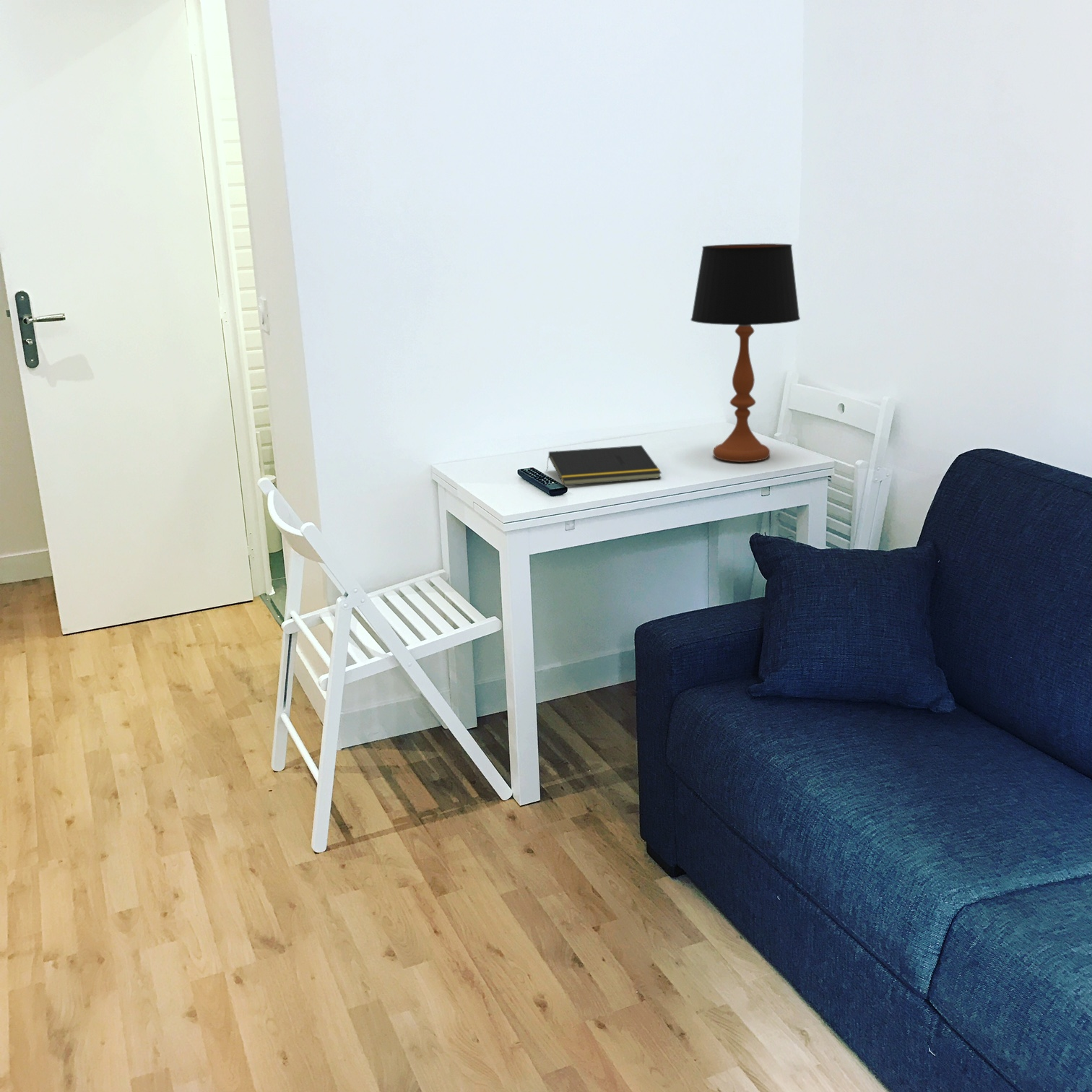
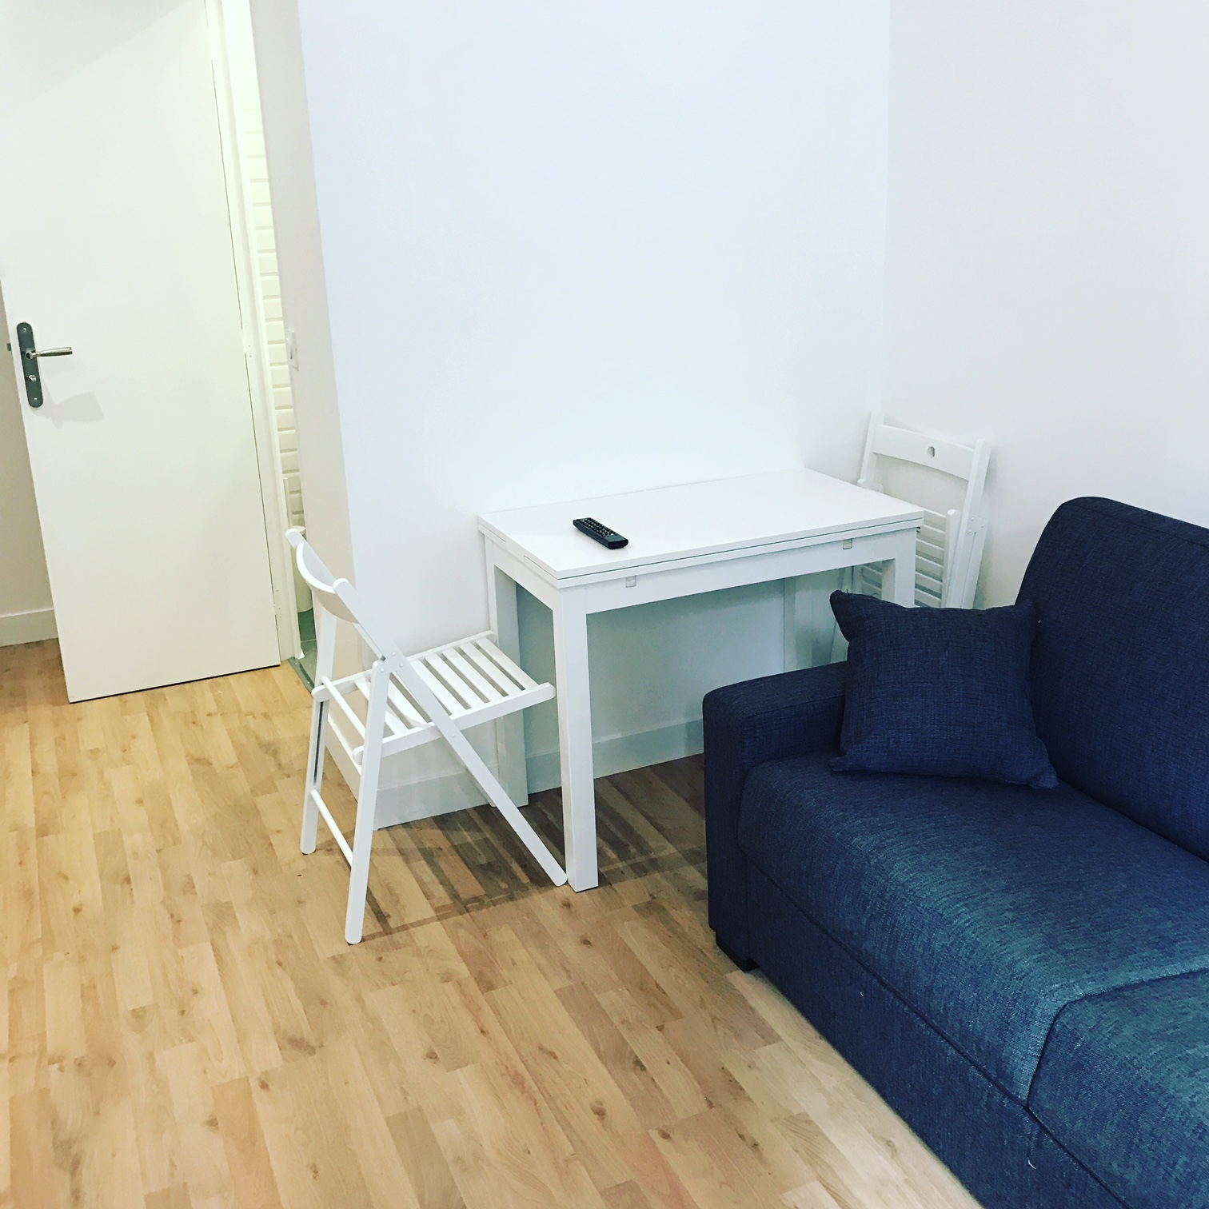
- notepad [546,444,662,486]
- table lamp [690,243,801,463]
